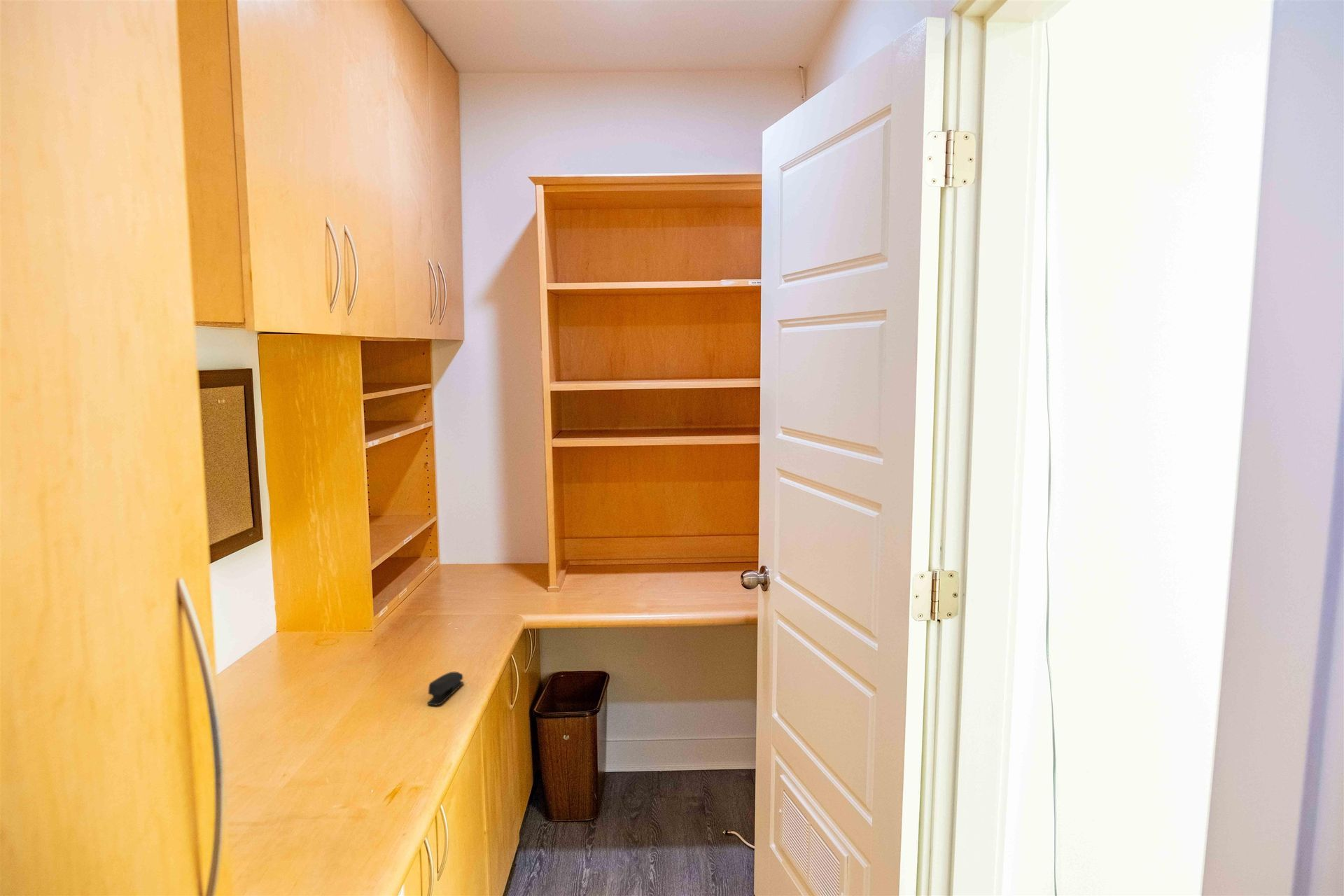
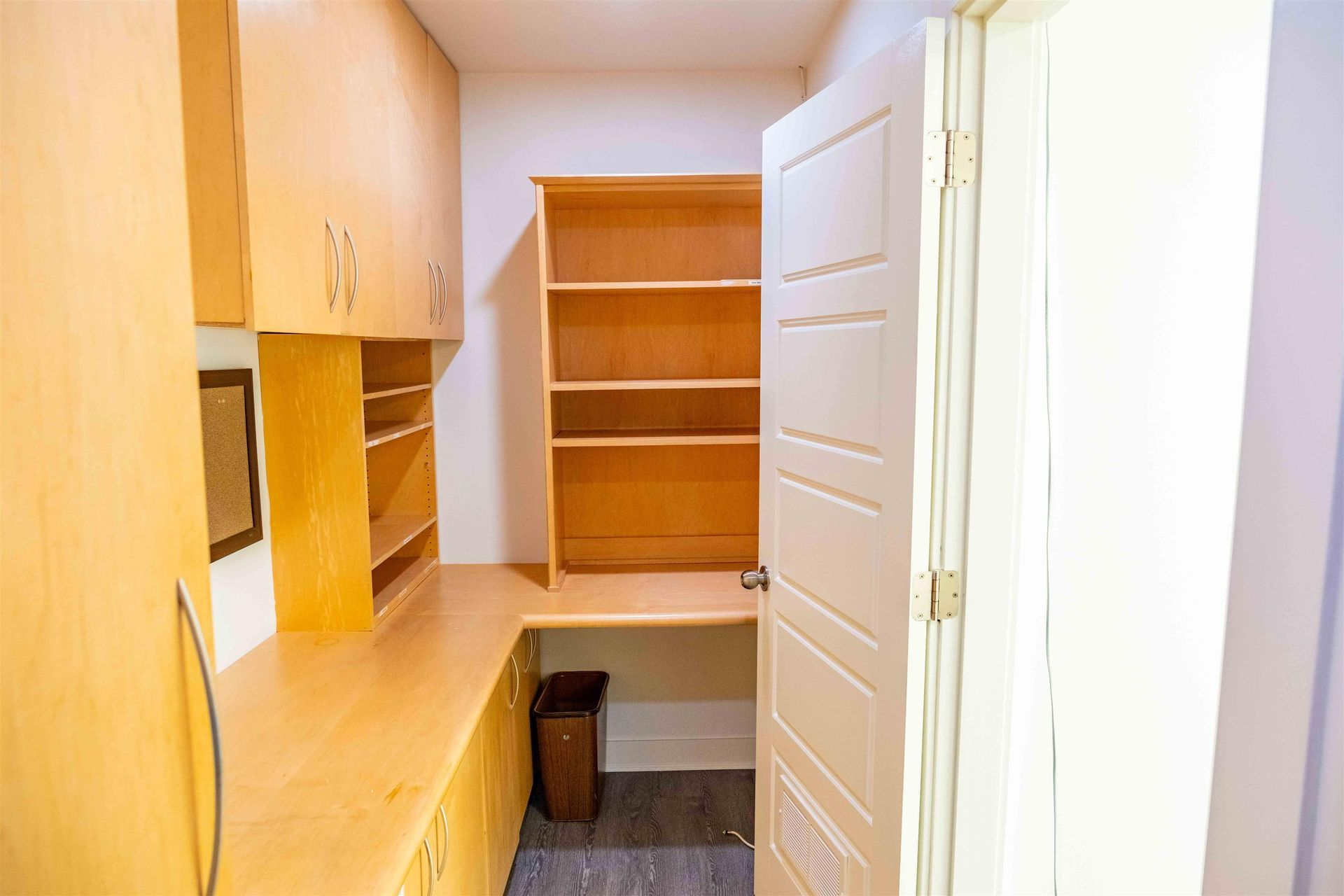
- stapler [427,671,465,706]
